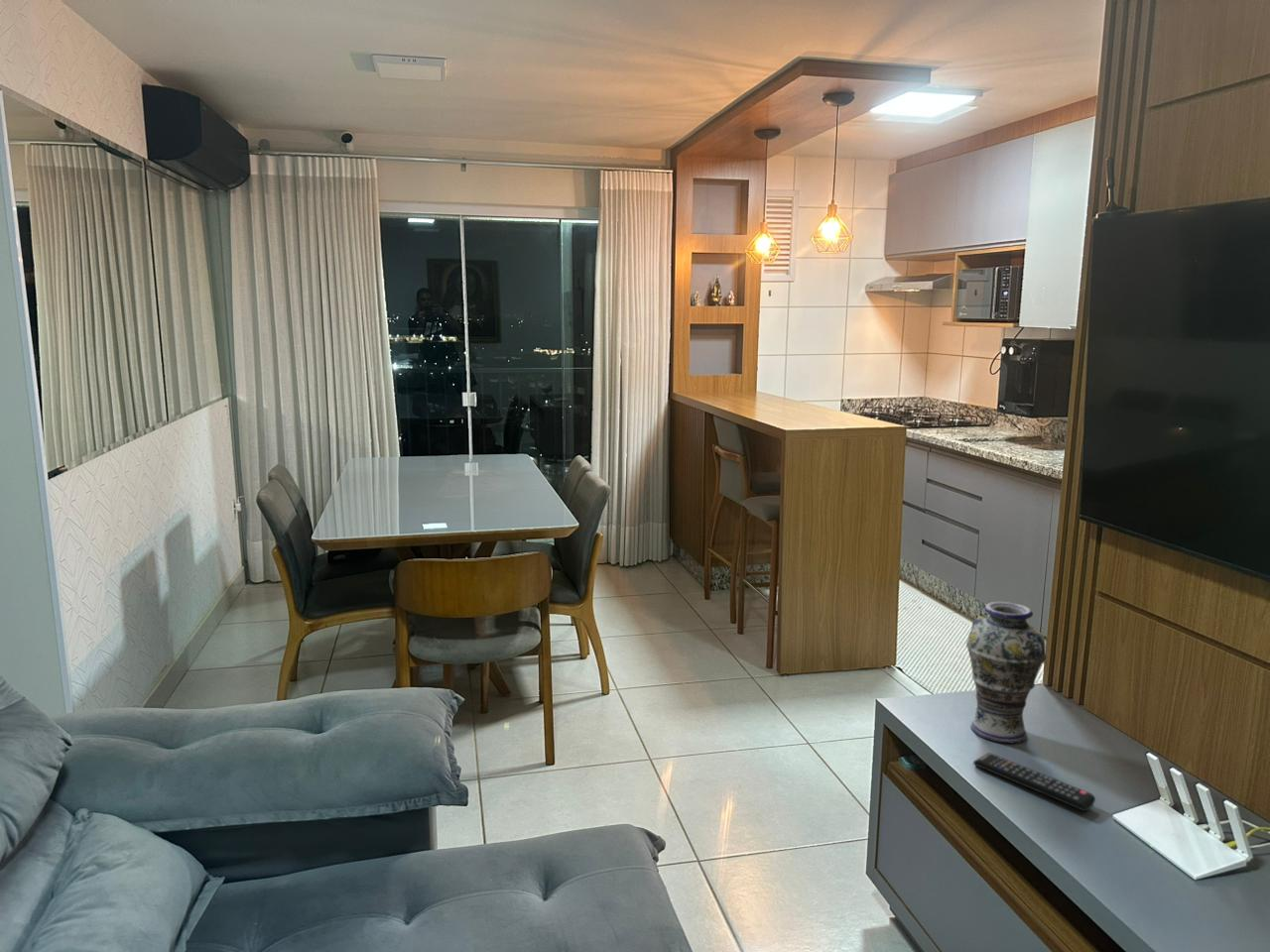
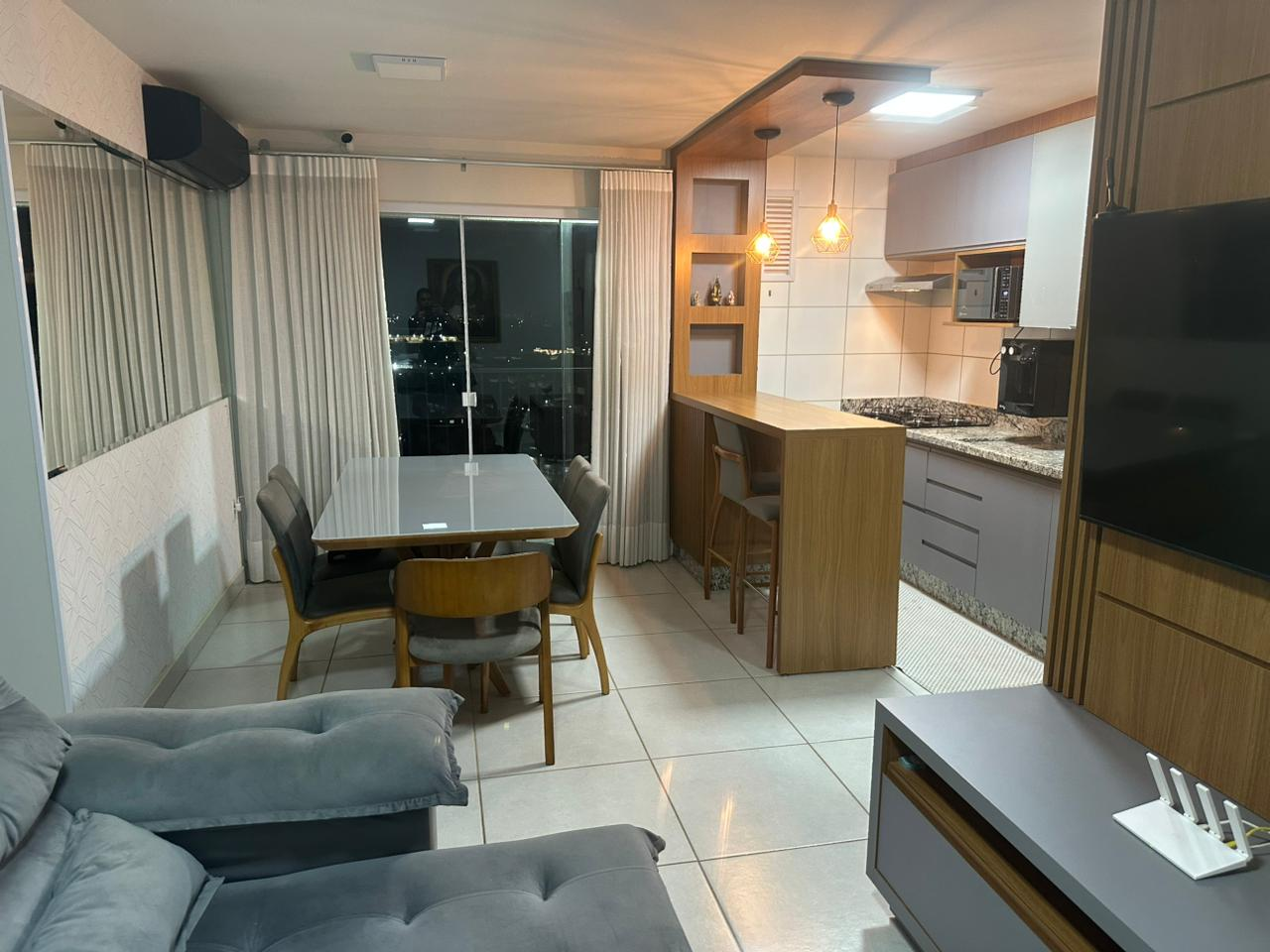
- remote control [972,752,1096,812]
- vase [965,601,1048,745]
